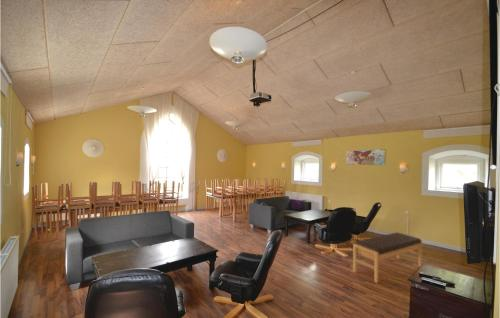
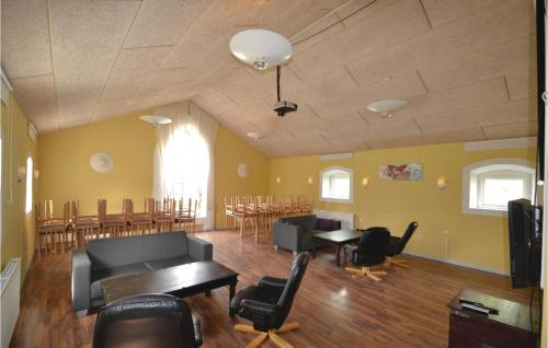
- bench [352,232,423,284]
